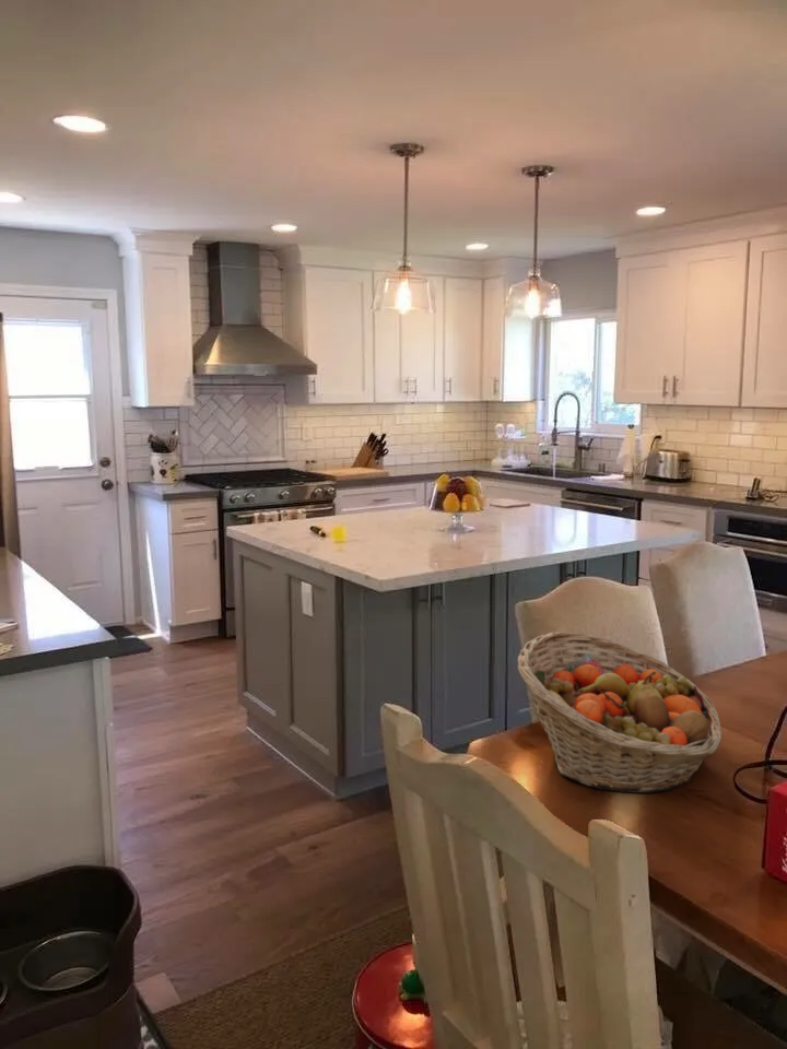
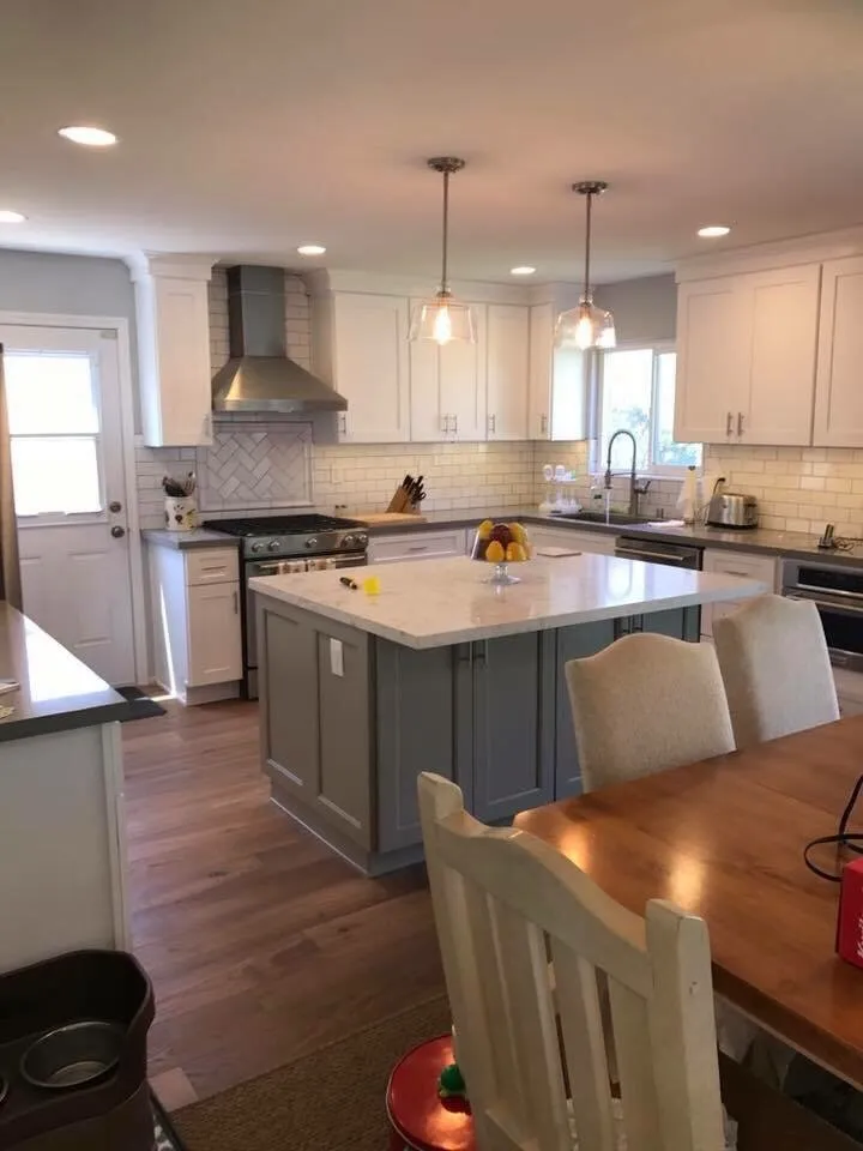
- fruit basket [517,630,723,794]
